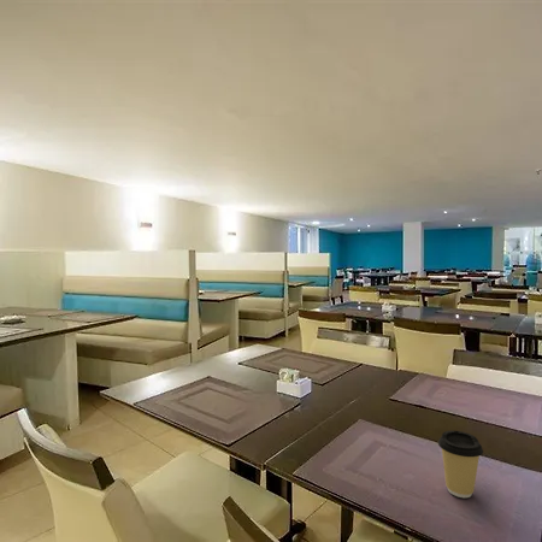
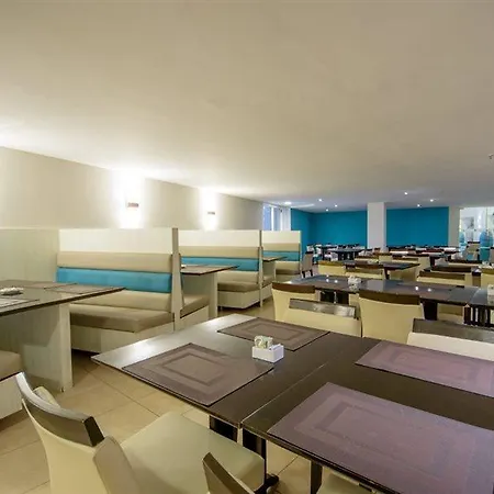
- coffee cup [437,430,484,499]
